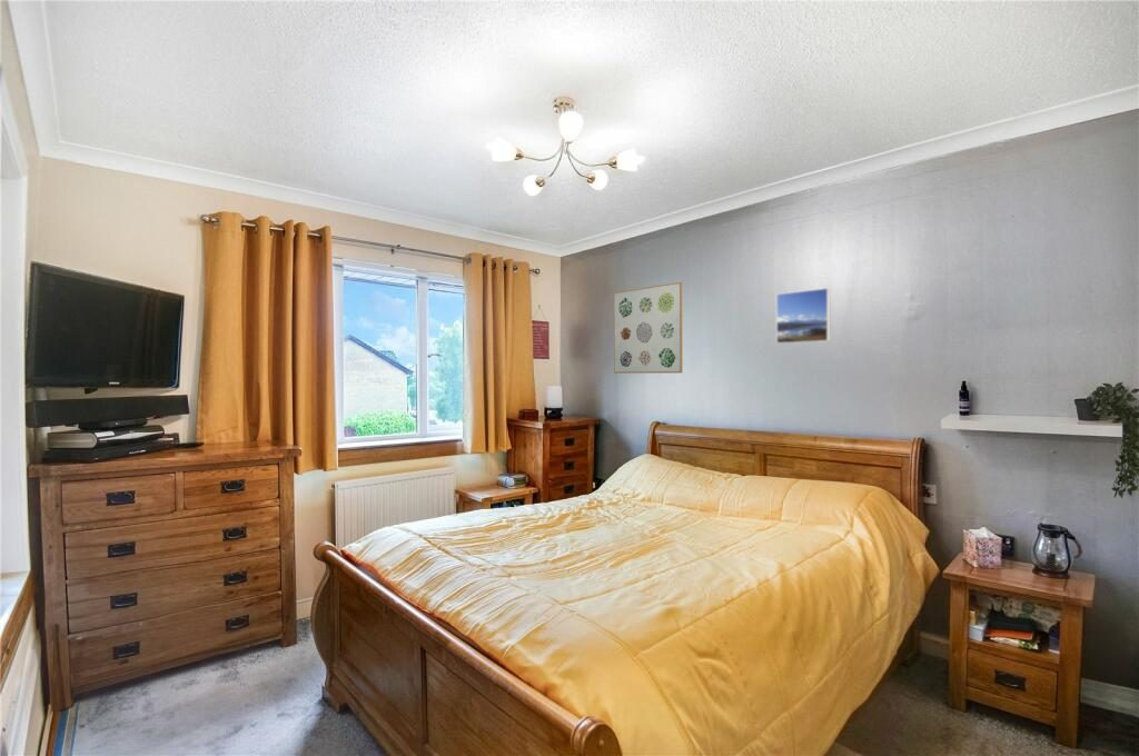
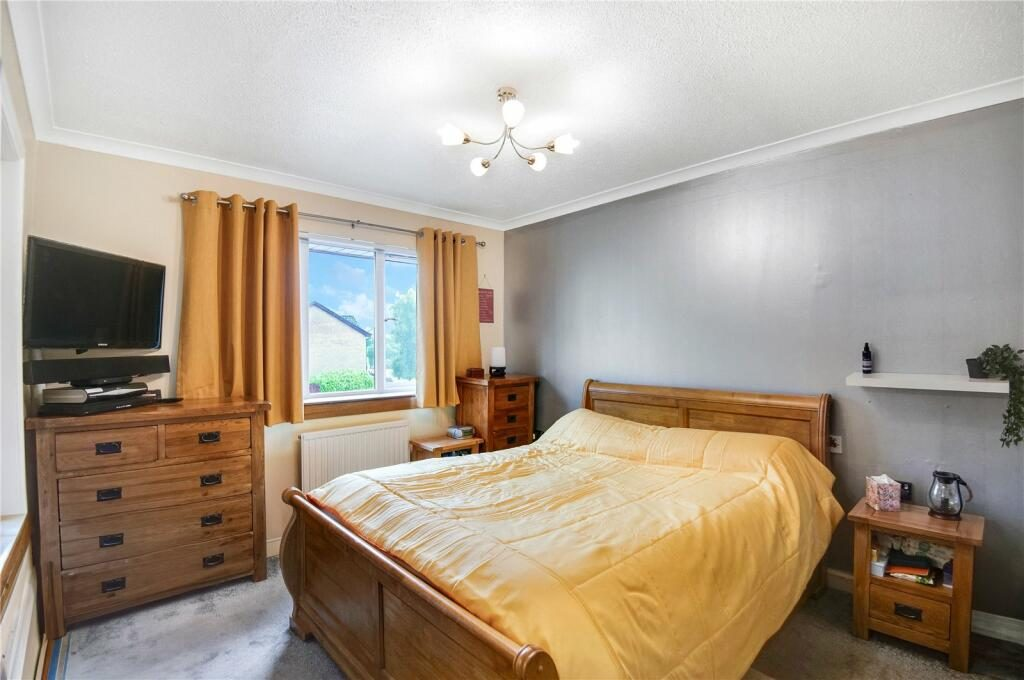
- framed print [775,287,831,345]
- wall art [613,281,684,375]
